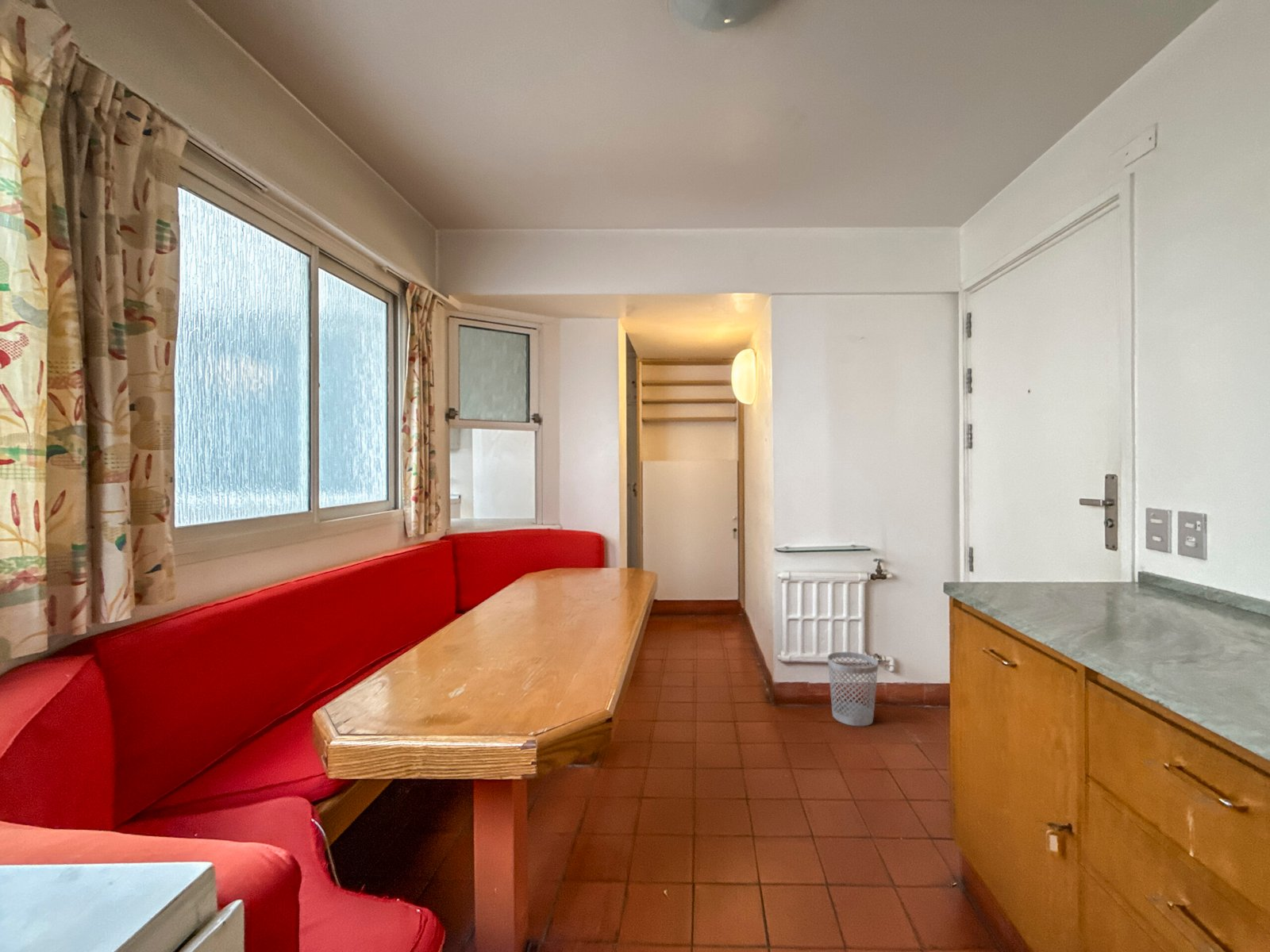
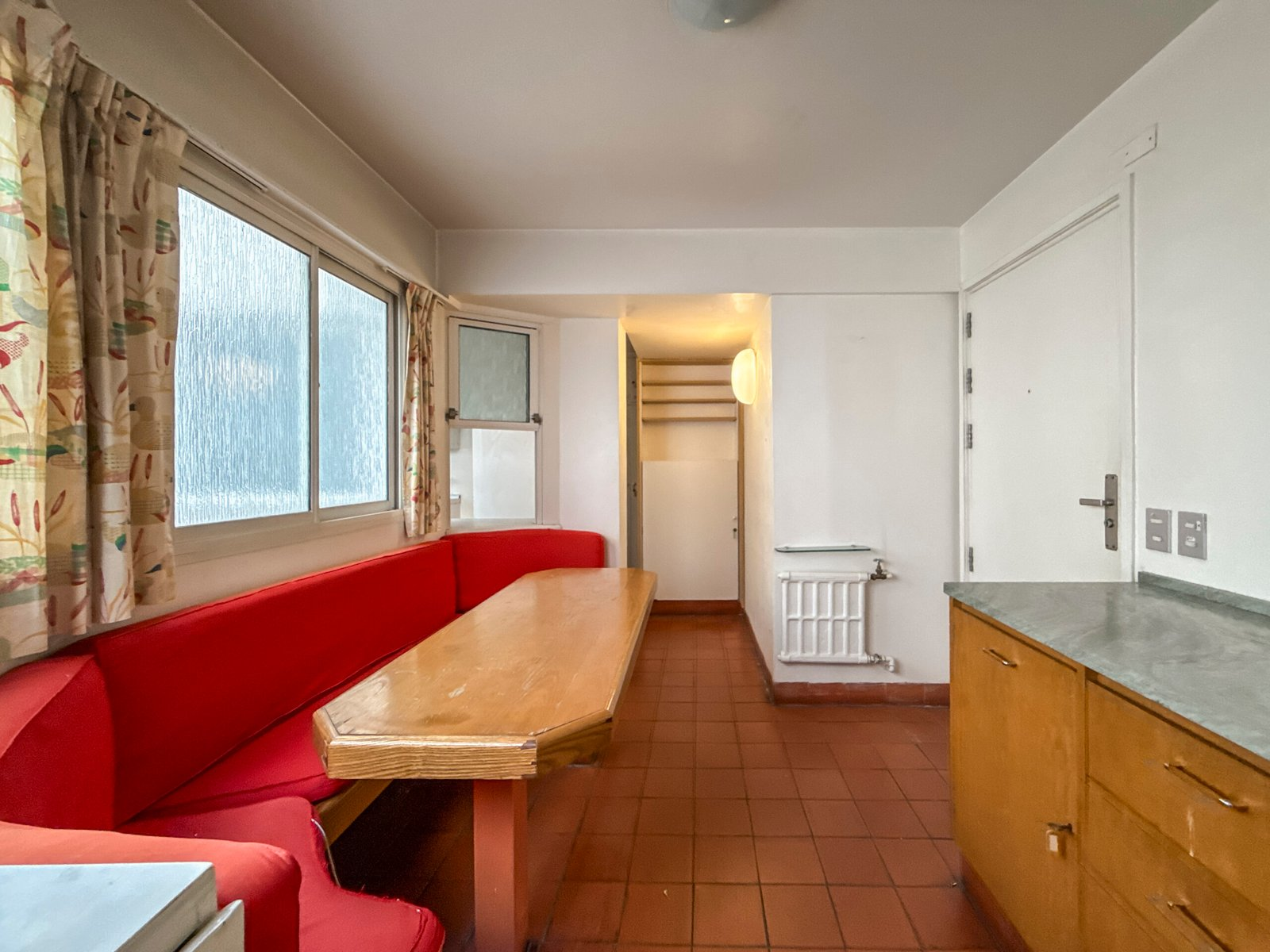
- wastebasket [827,651,879,727]
